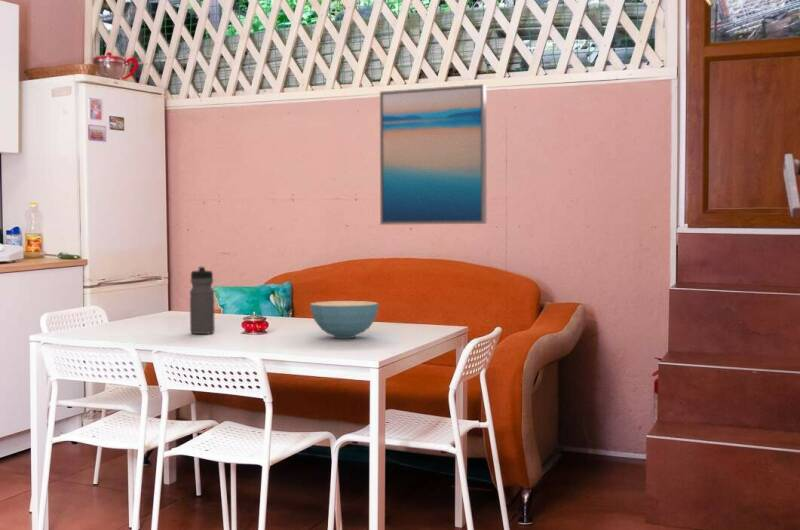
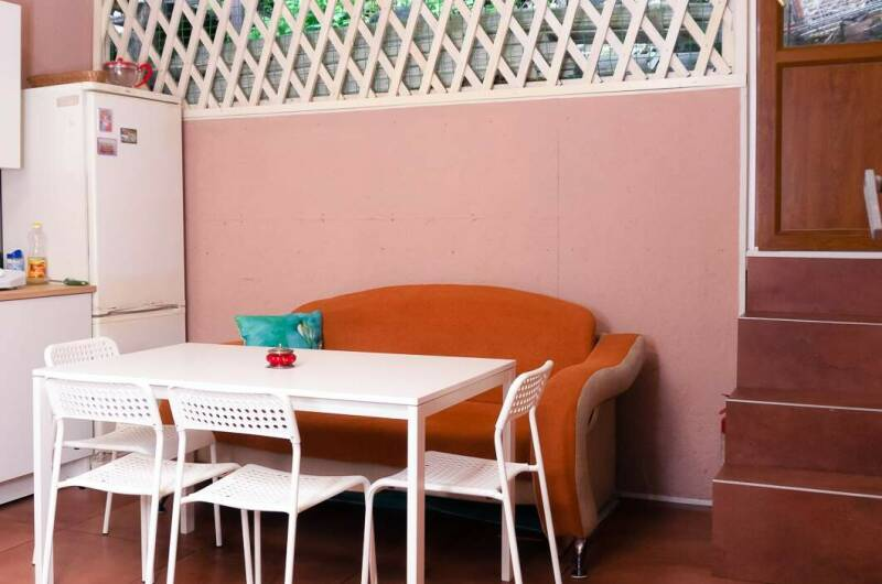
- wall art [379,83,487,226]
- water bottle [189,265,216,335]
- cereal bowl [309,300,380,339]
